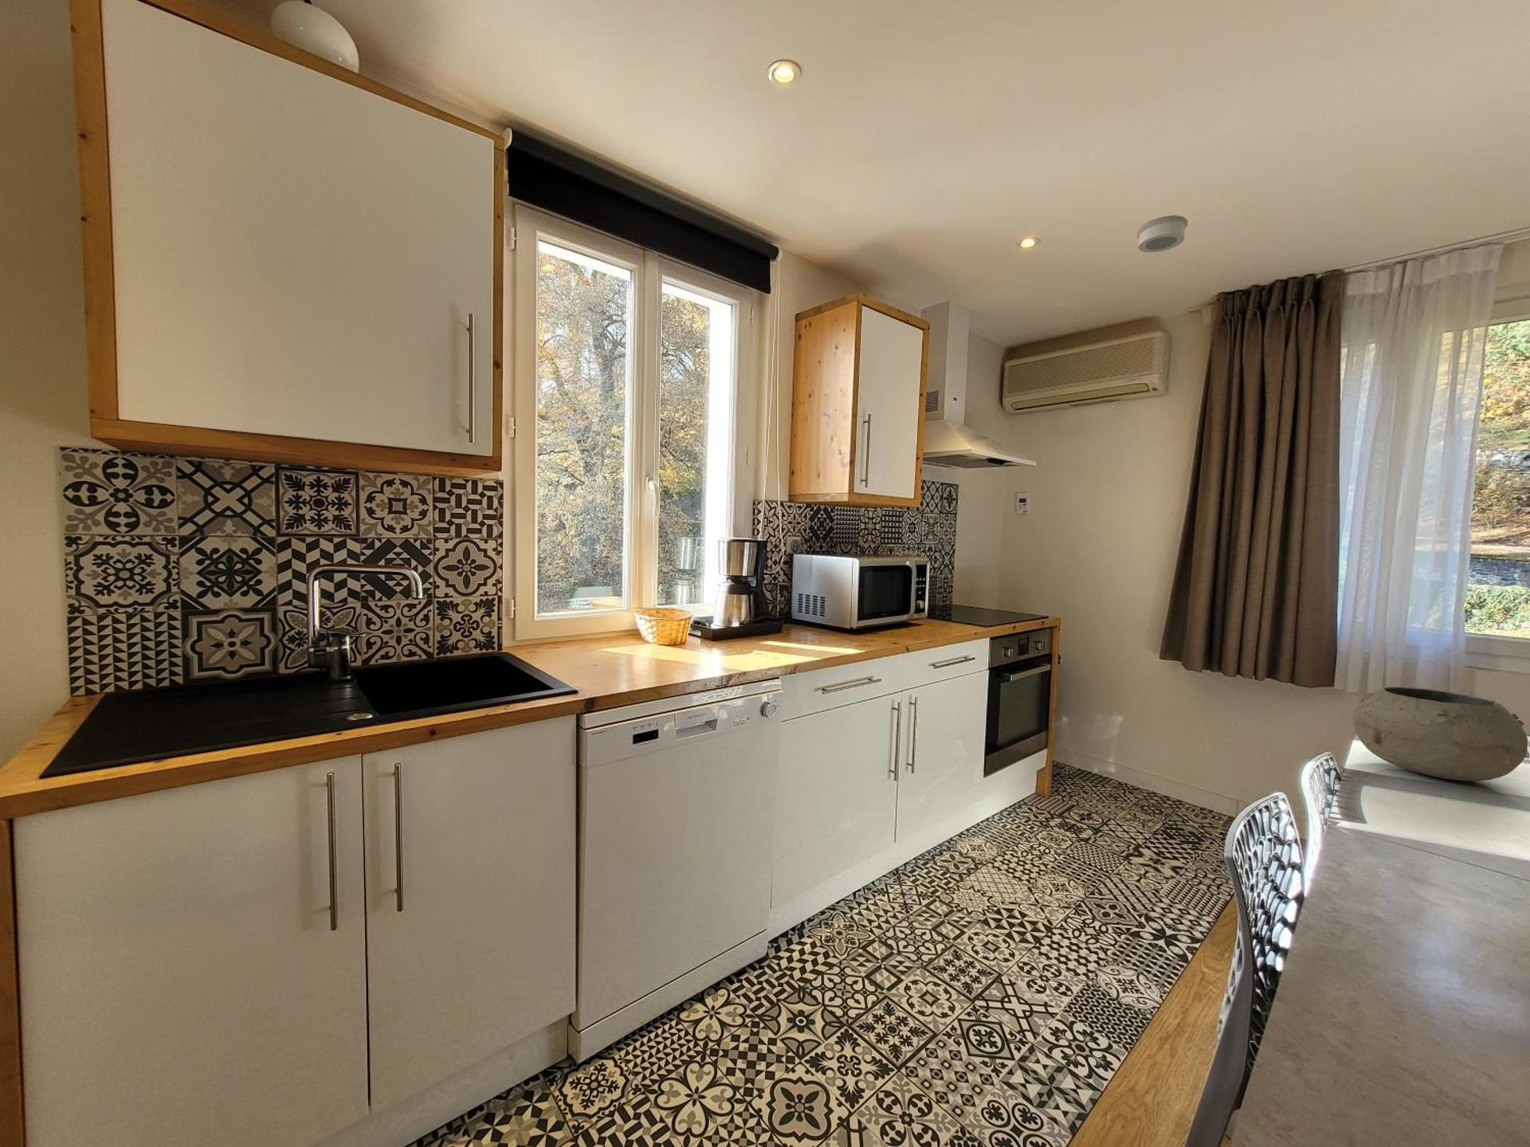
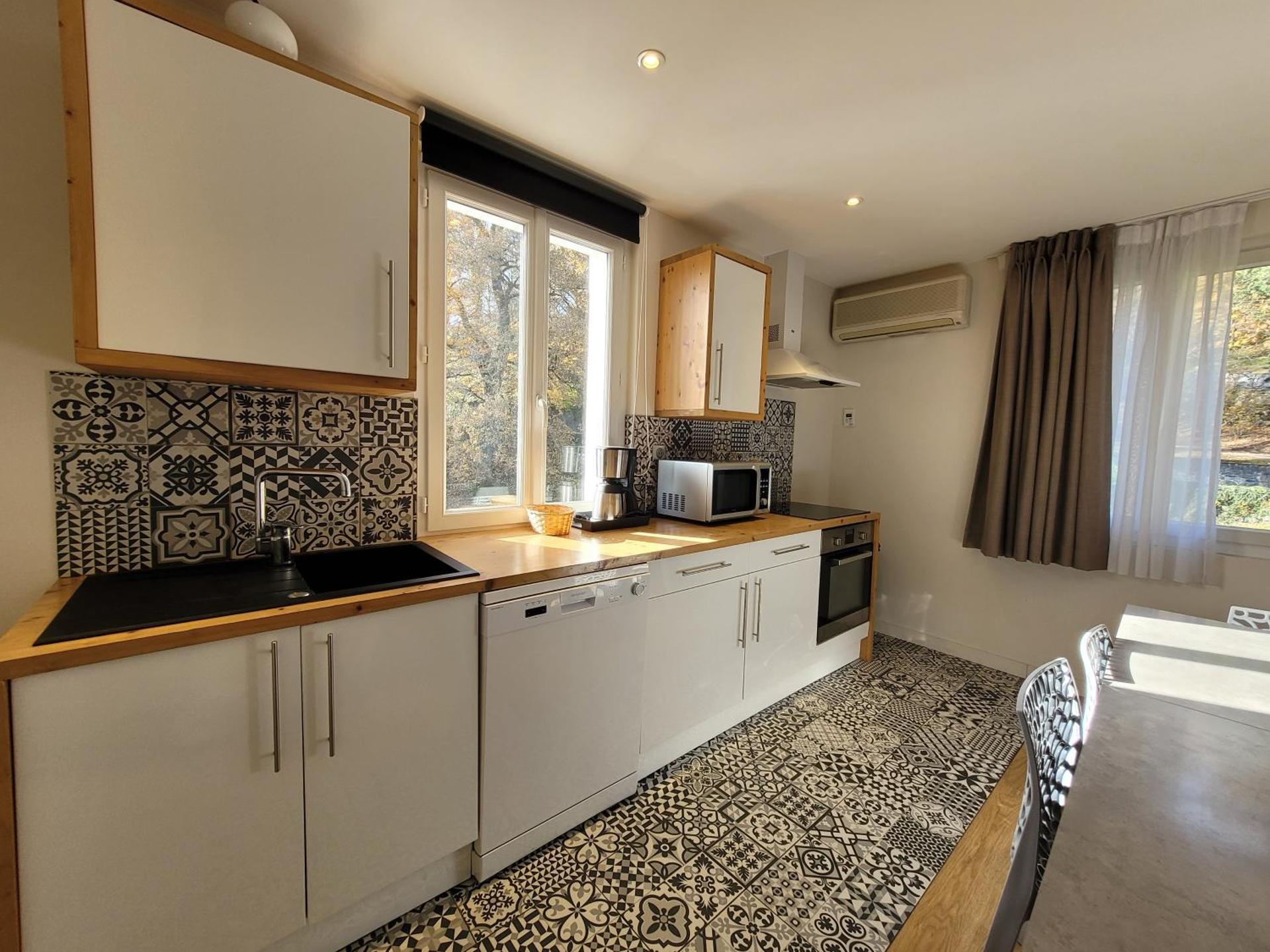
- bowl [1352,686,1529,782]
- smoke detector [1136,214,1188,253]
